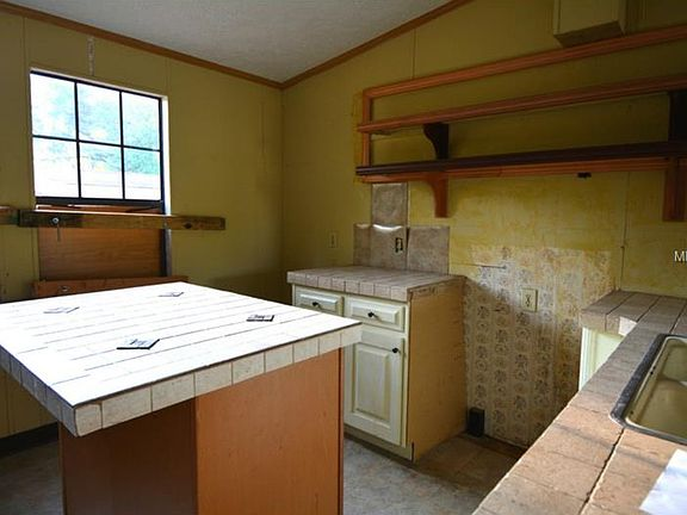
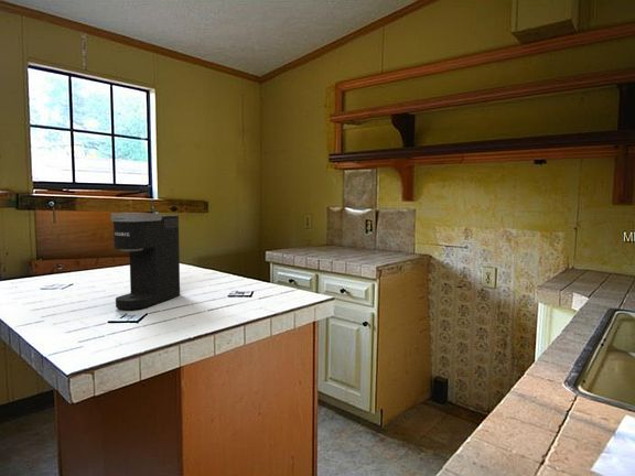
+ coffee maker [110,212,181,311]
